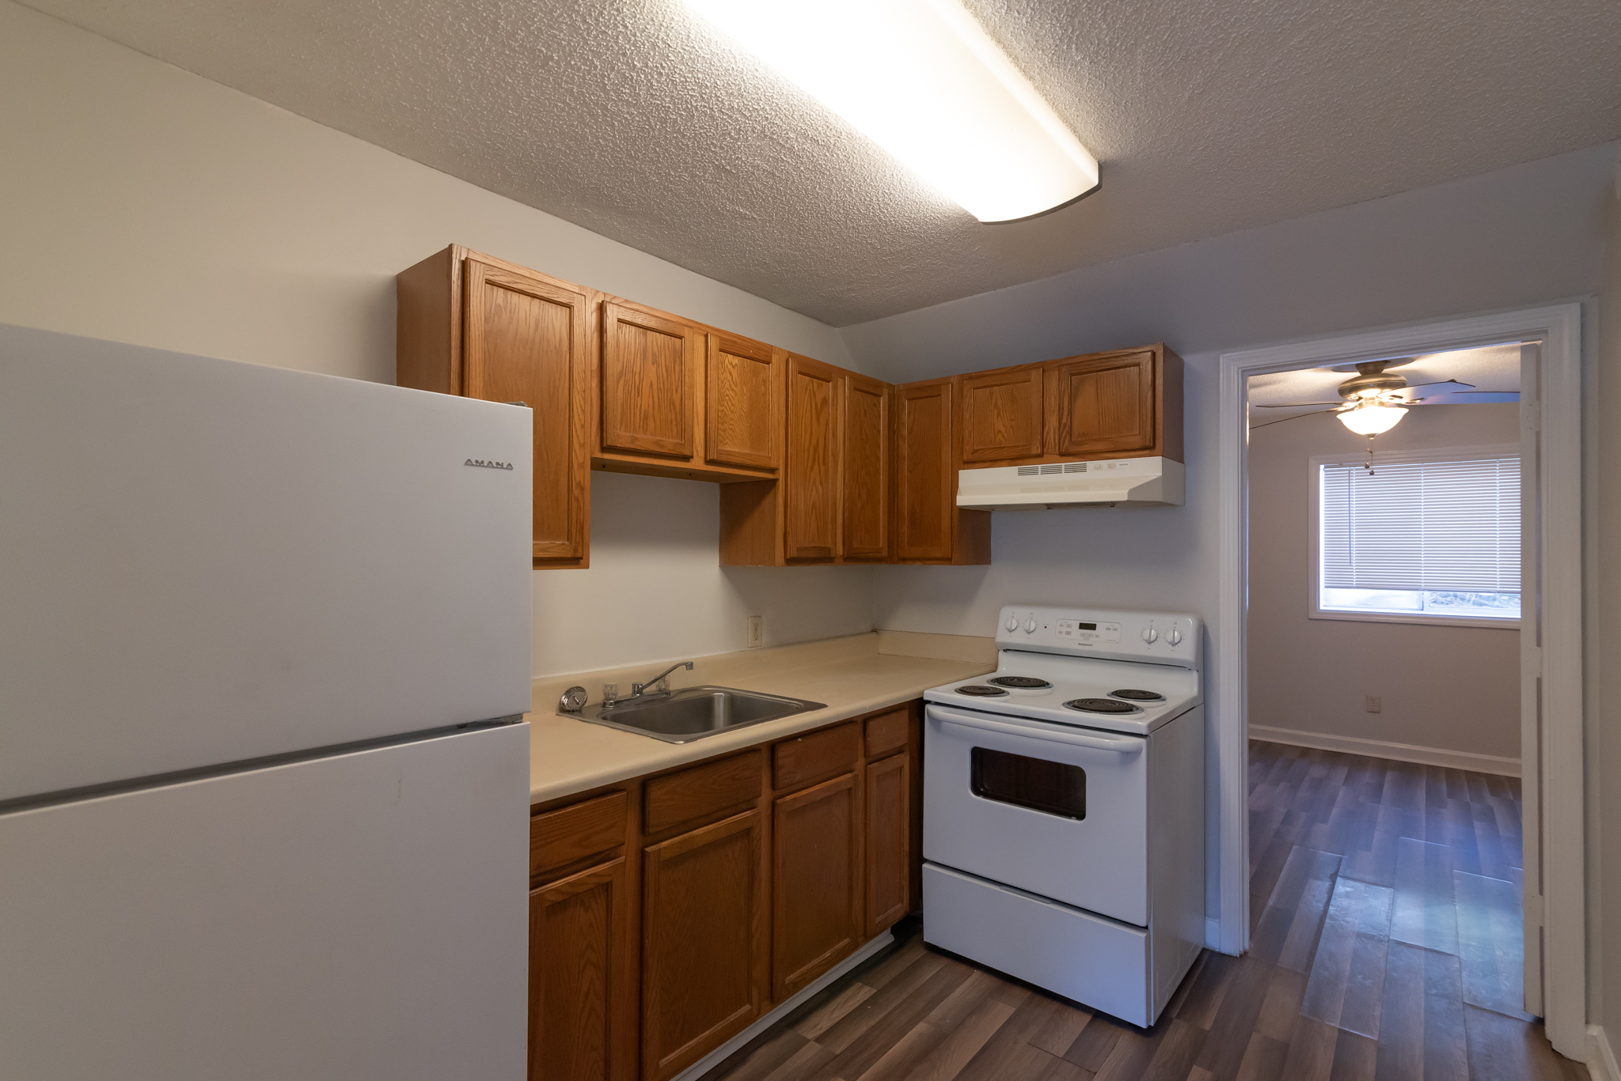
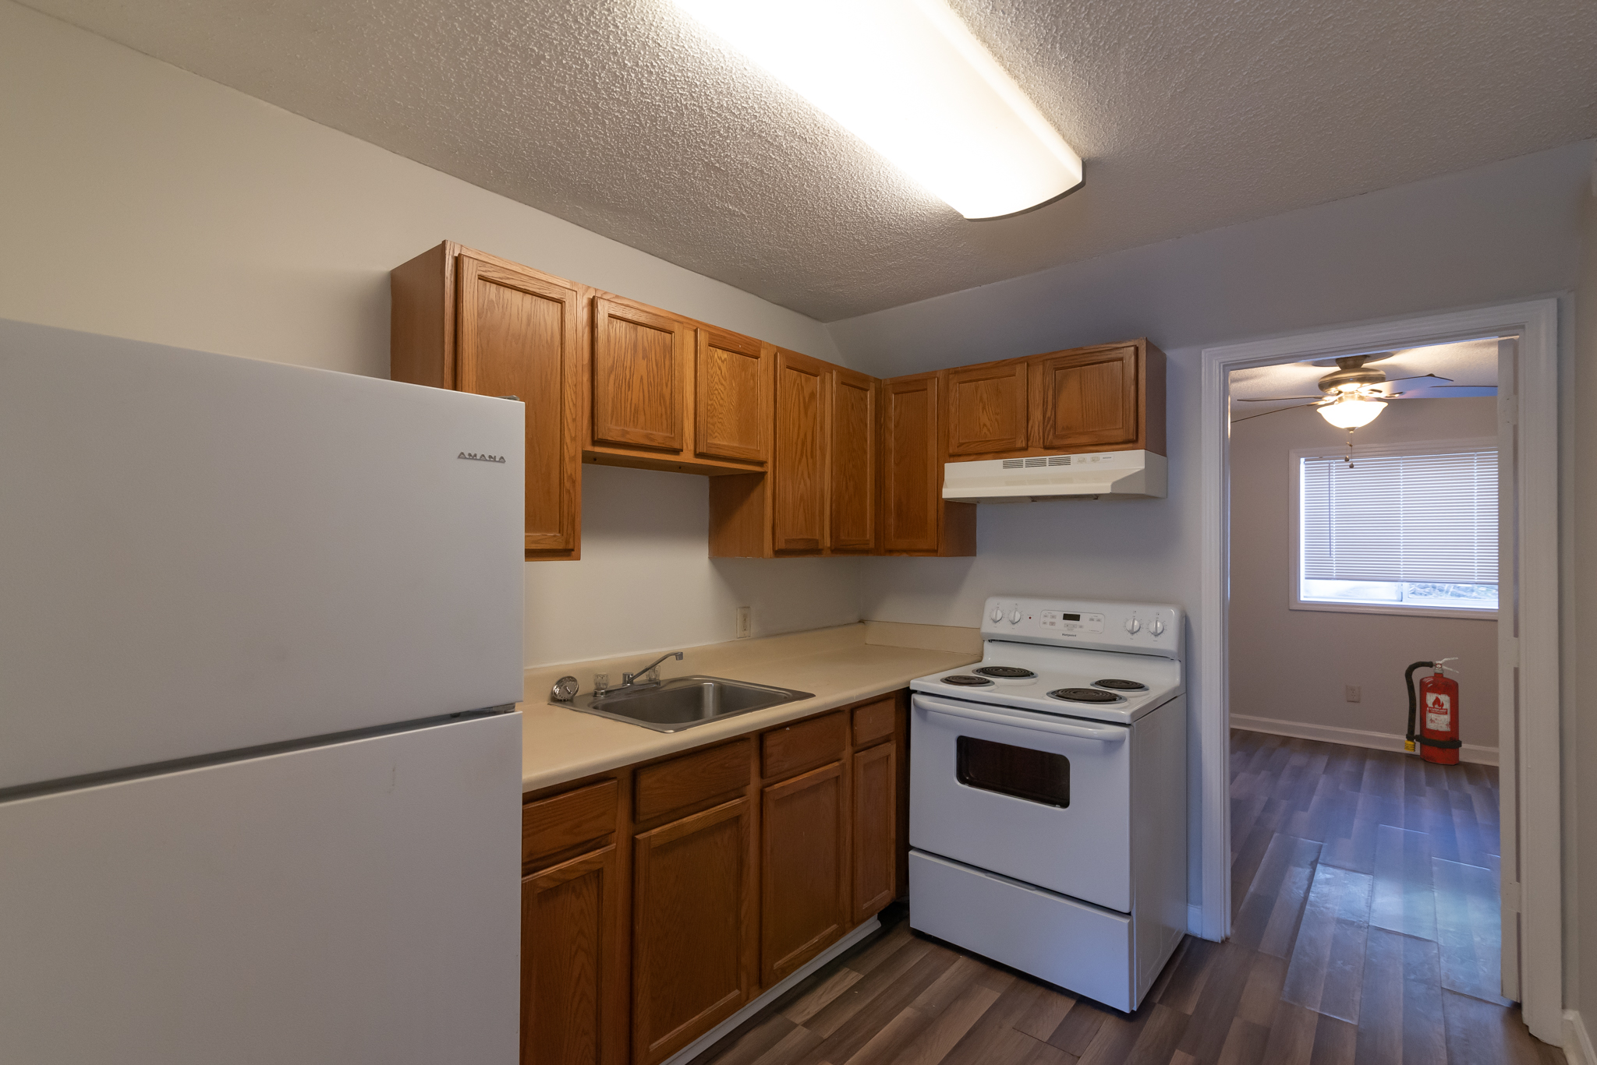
+ fire extinguisher [1403,657,1463,765]
